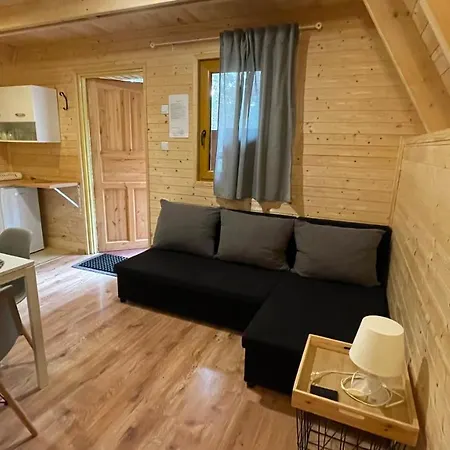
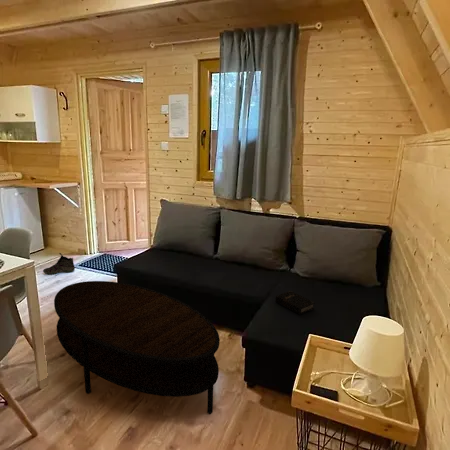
+ coffee table [53,280,221,415]
+ sneaker [42,252,76,275]
+ hardback book [275,290,316,316]
